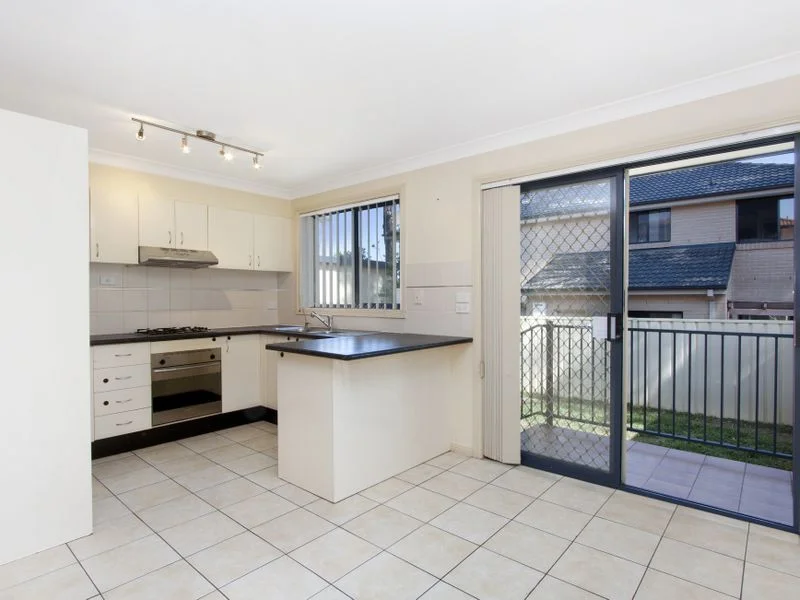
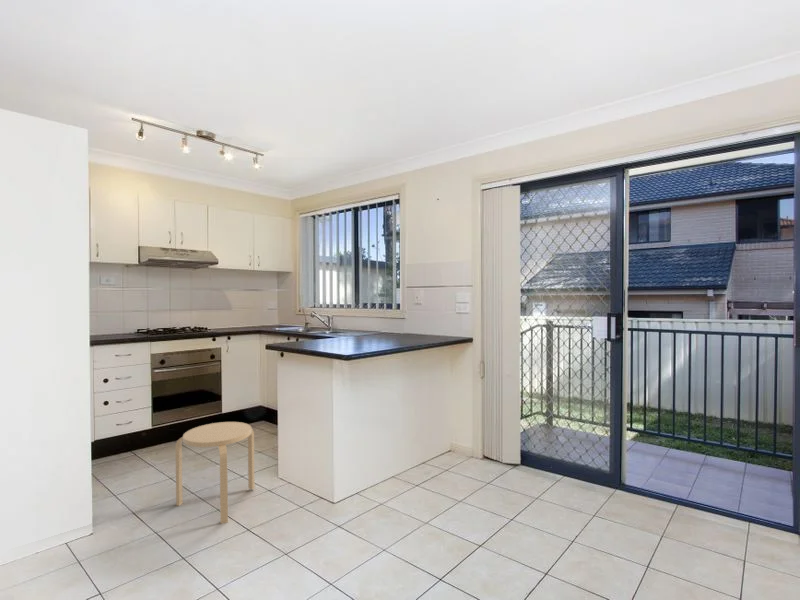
+ stool [175,421,256,525]
